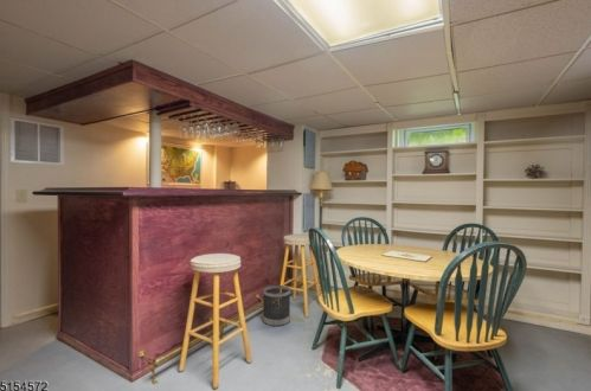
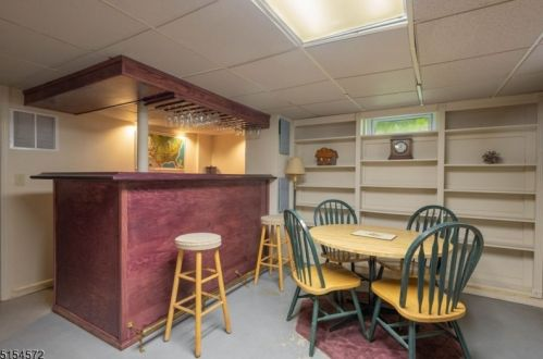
- wastebasket [262,284,291,327]
